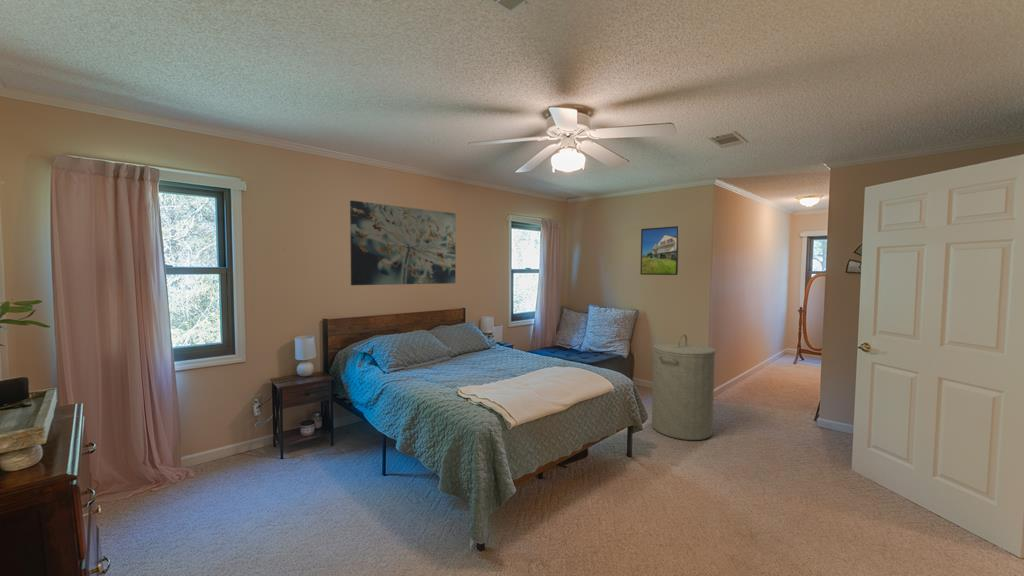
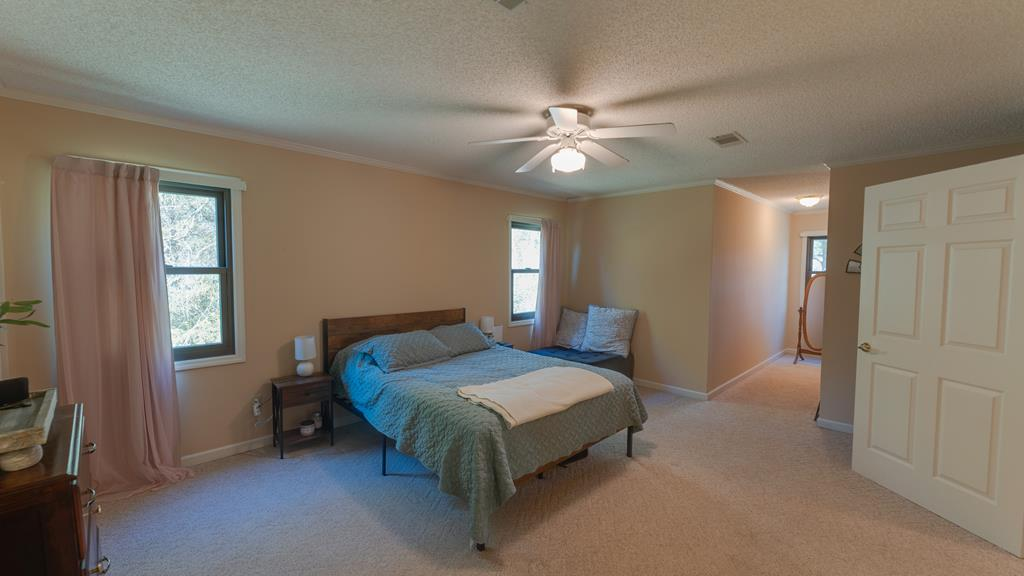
- laundry hamper [651,333,716,441]
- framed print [639,225,680,276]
- wall art [349,200,457,286]
